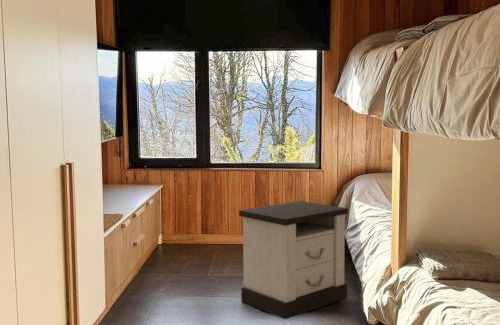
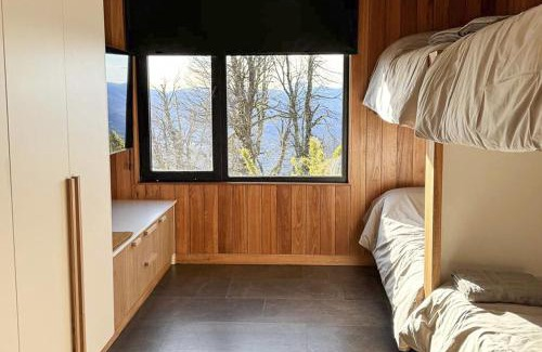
- nightstand [238,200,349,320]
